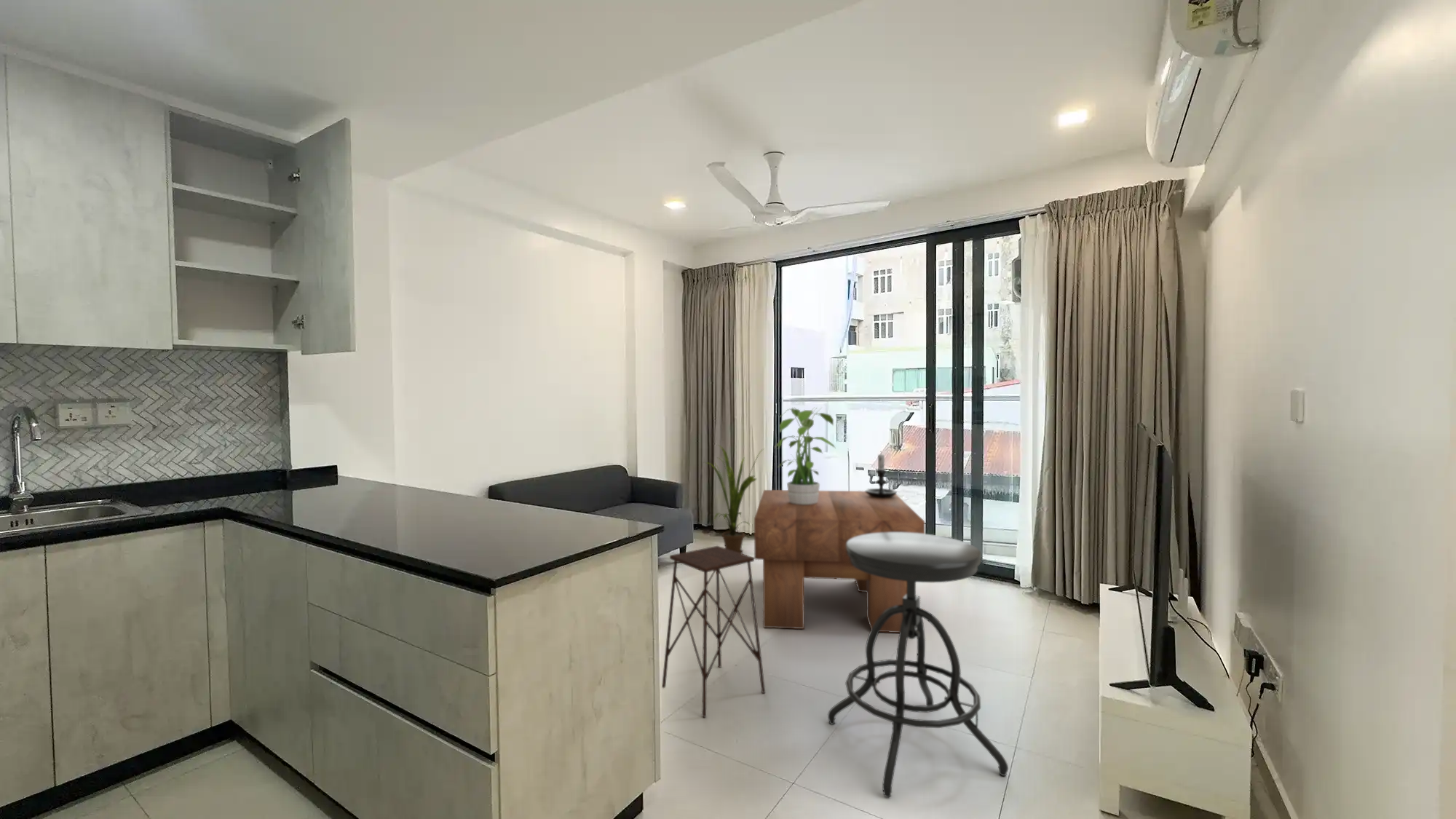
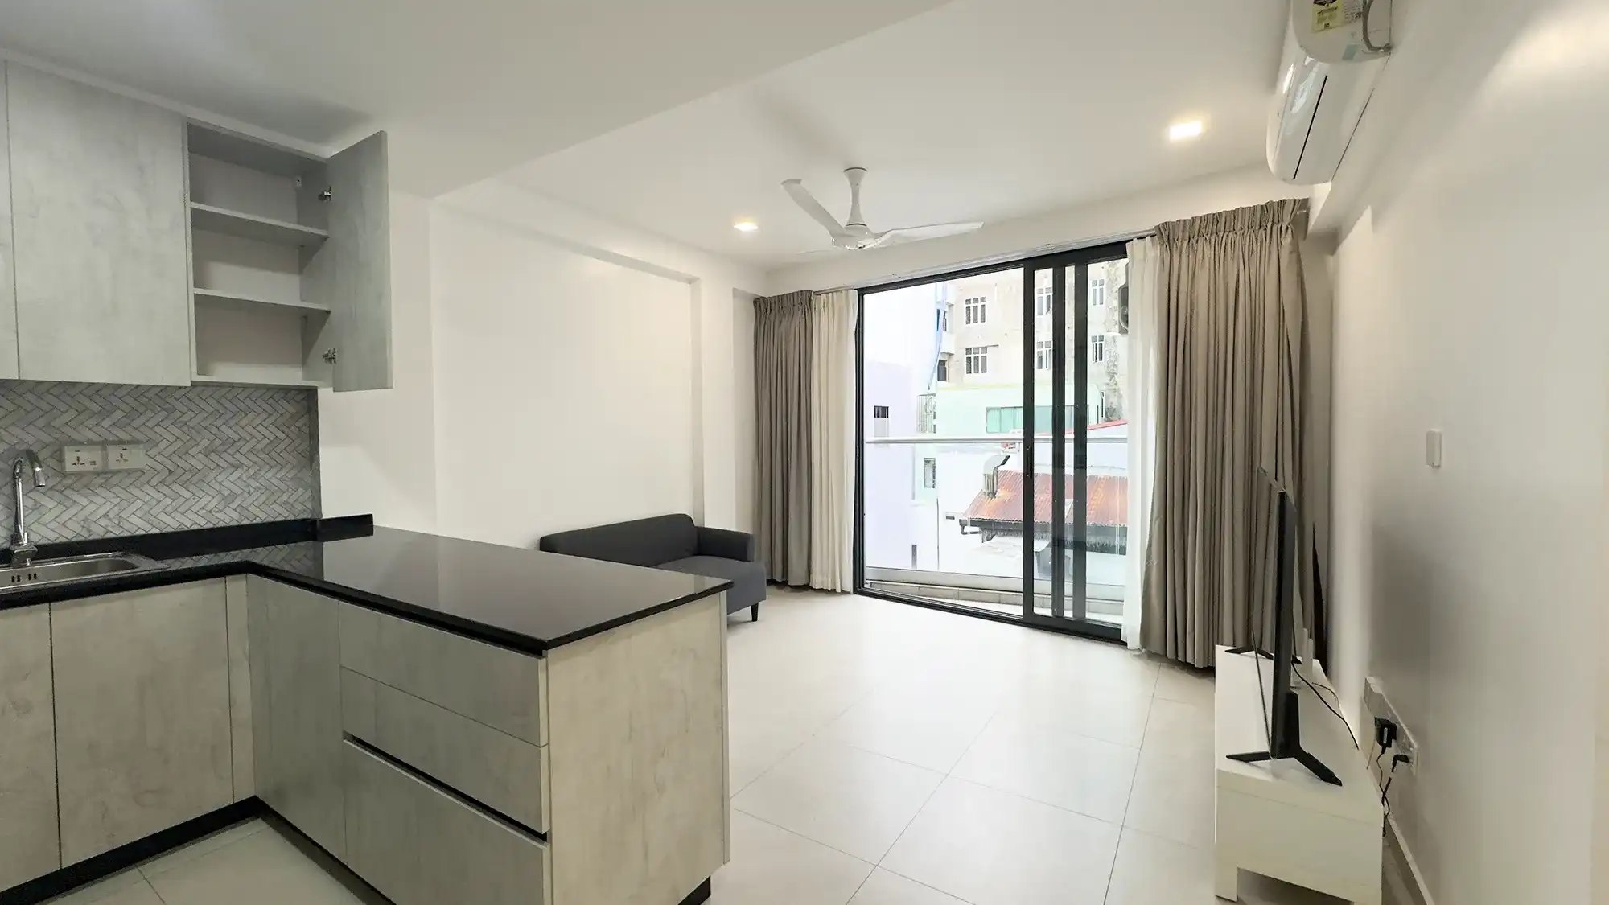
- candle holder [864,451,898,498]
- side table [661,545,766,718]
- stool [827,532,1009,798]
- coffee table [753,489,925,633]
- house plant [703,443,764,554]
- potted plant [774,406,836,505]
